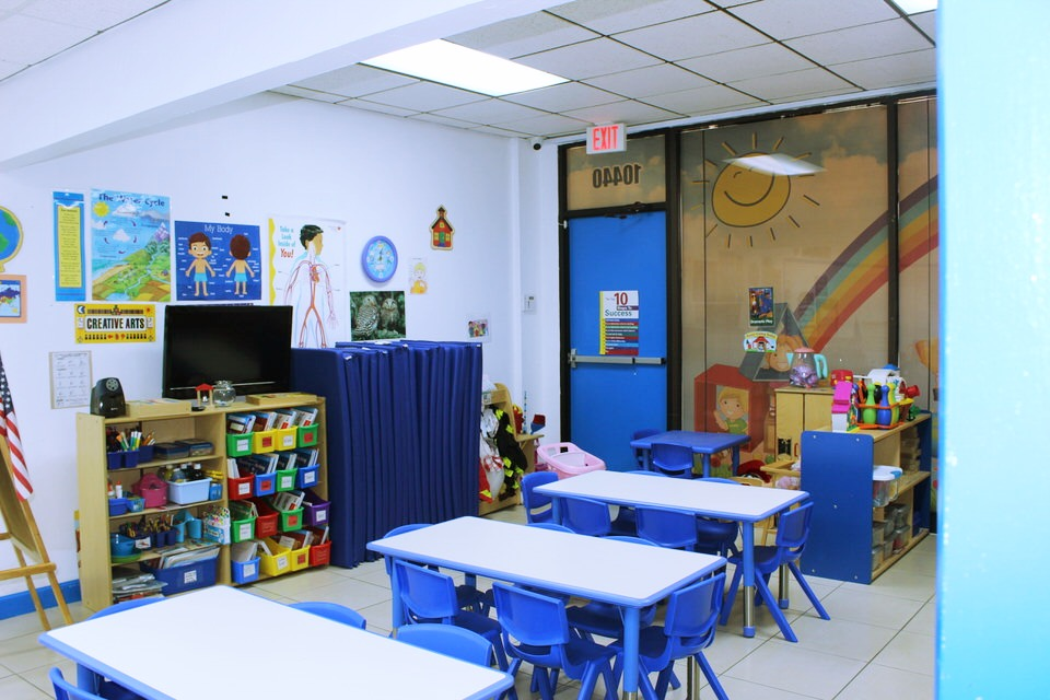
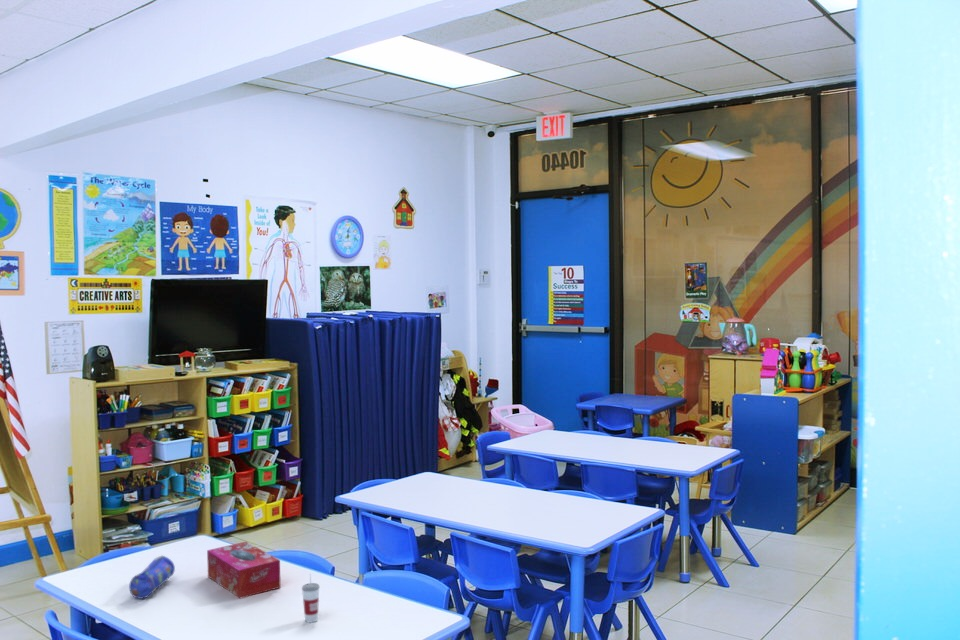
+ cup [301,572,320,624]
+ tissue box [206,541,282,599]
+ pencil case [128,554,176,600]
